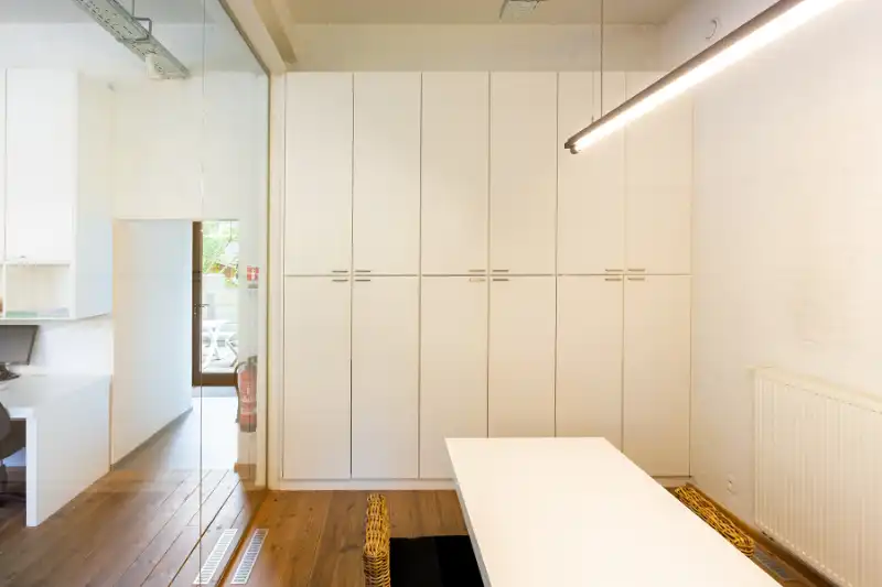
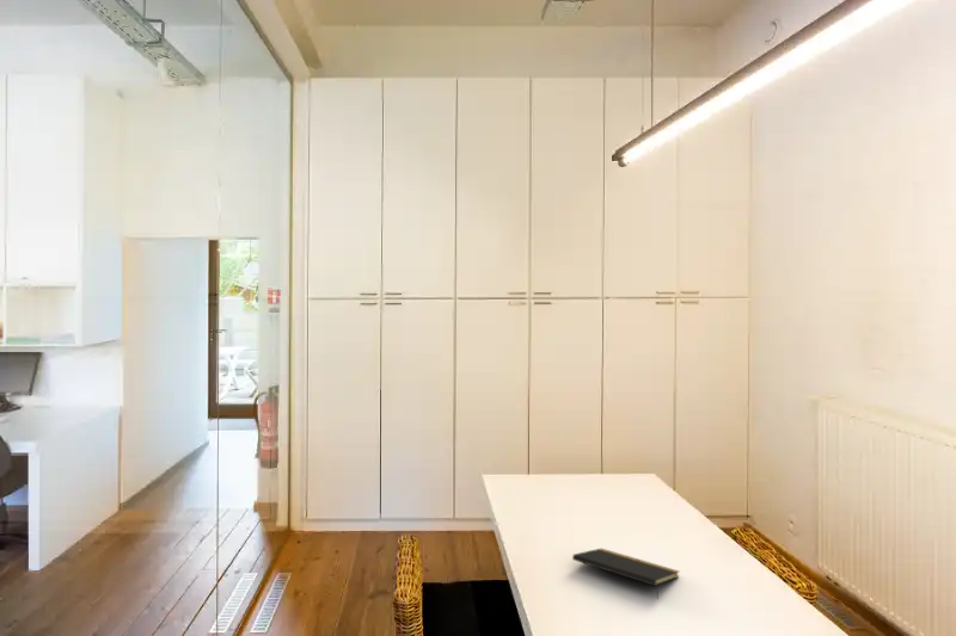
+ notepad [571,548,680,600]
